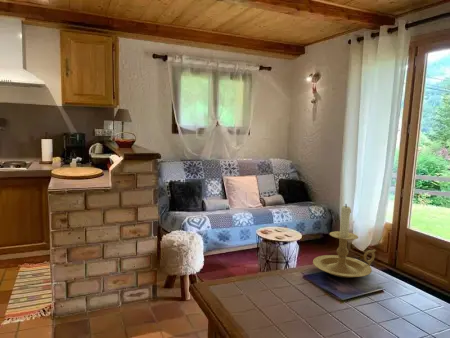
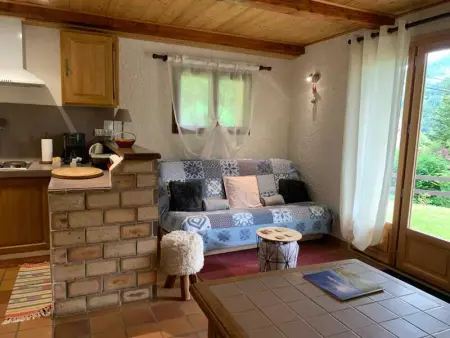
- candle holder [312,203,377,279]
